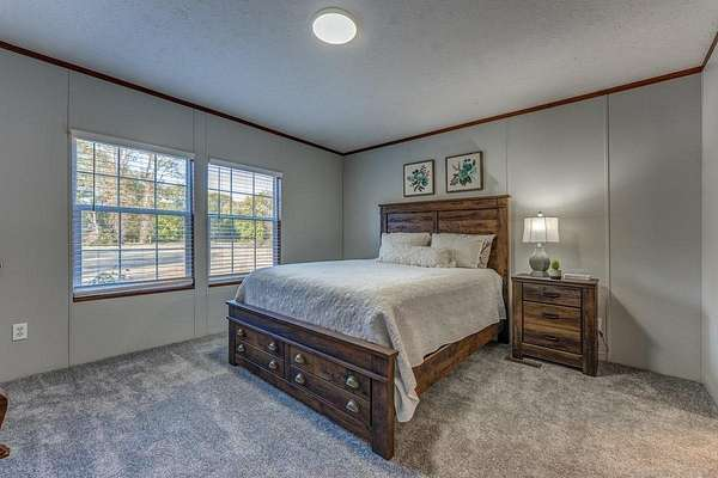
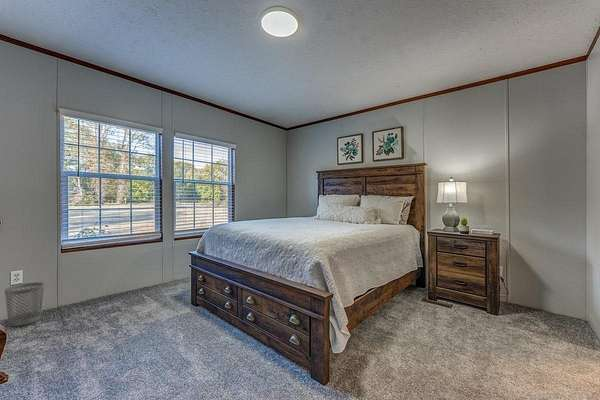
+ wastebasket [4,281,45,327]
